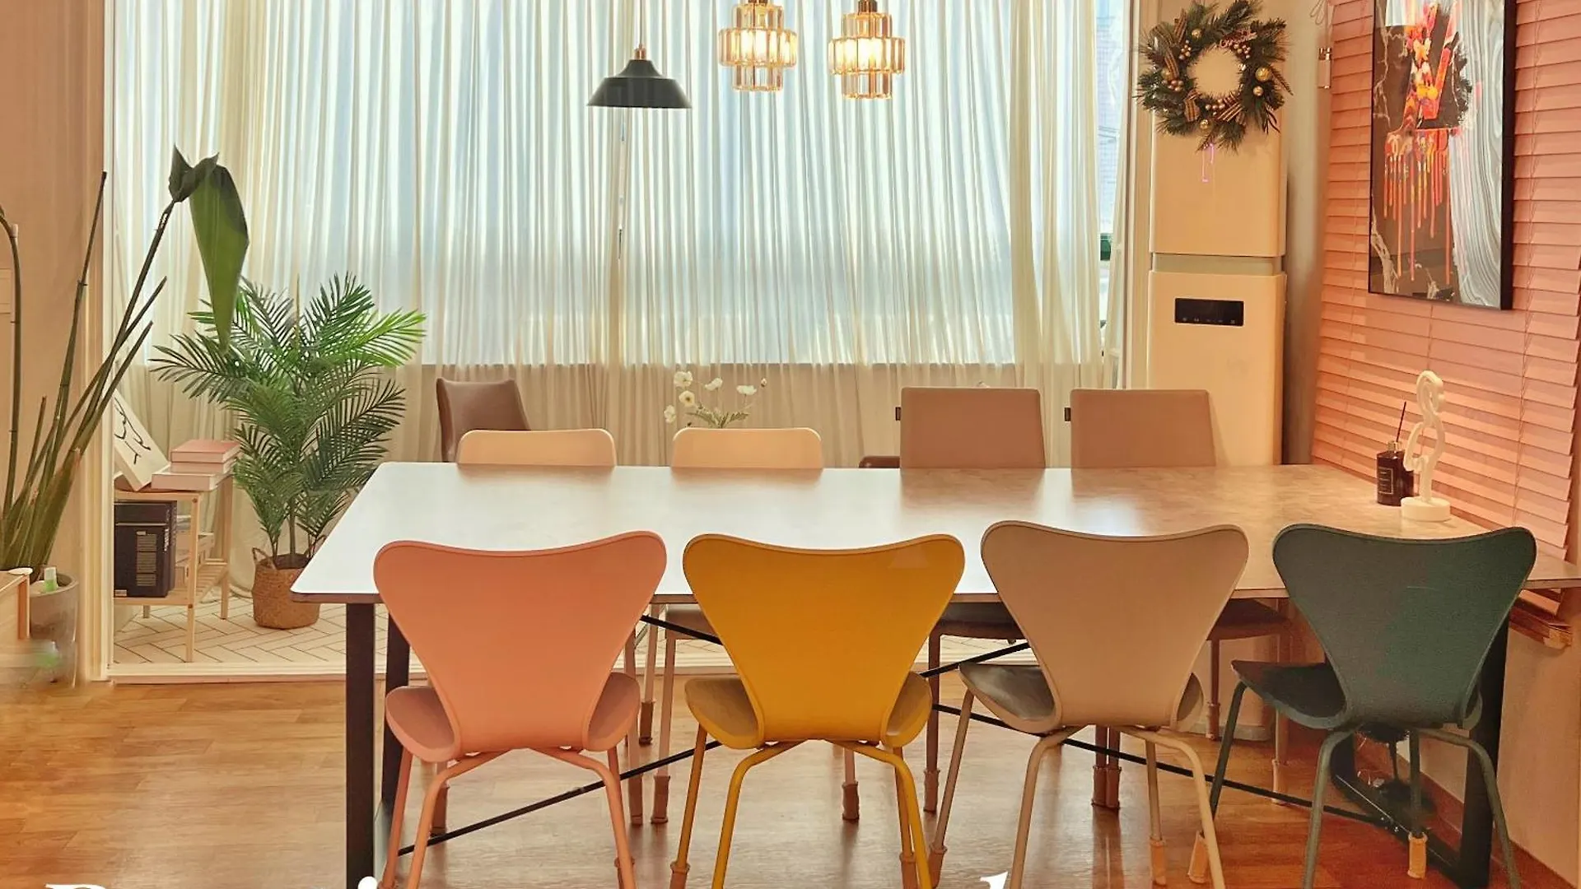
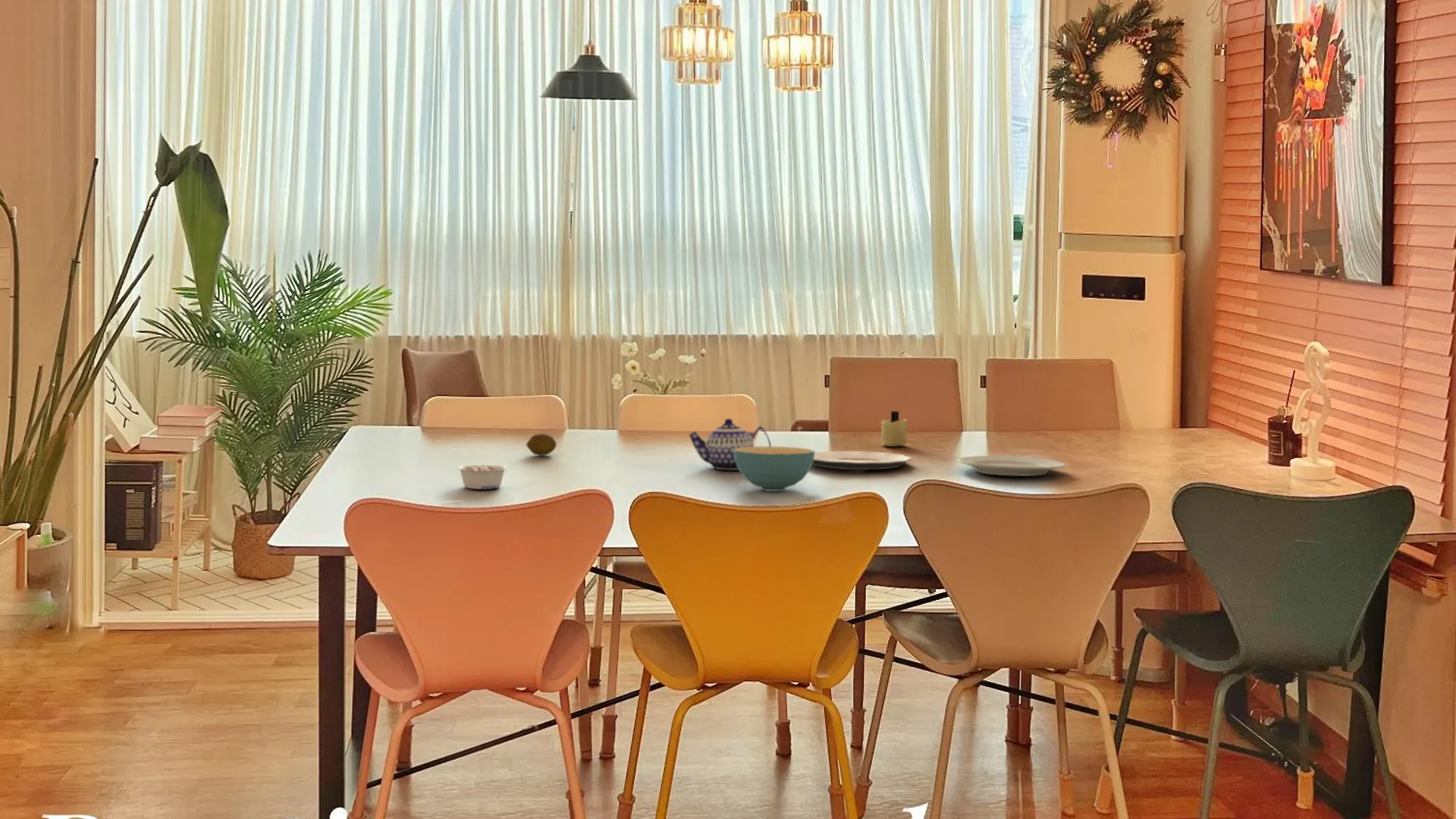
+ legume [456,463,509,490]
+ teapot [689,418,772,470]
+ cereal bowl [733,446,815,492]
+ candle [880,410,908,447]
+ chinaware [957,455,1067,477]
+ plate [812,450,913,470]
+ fruit [526,433,557,457]
